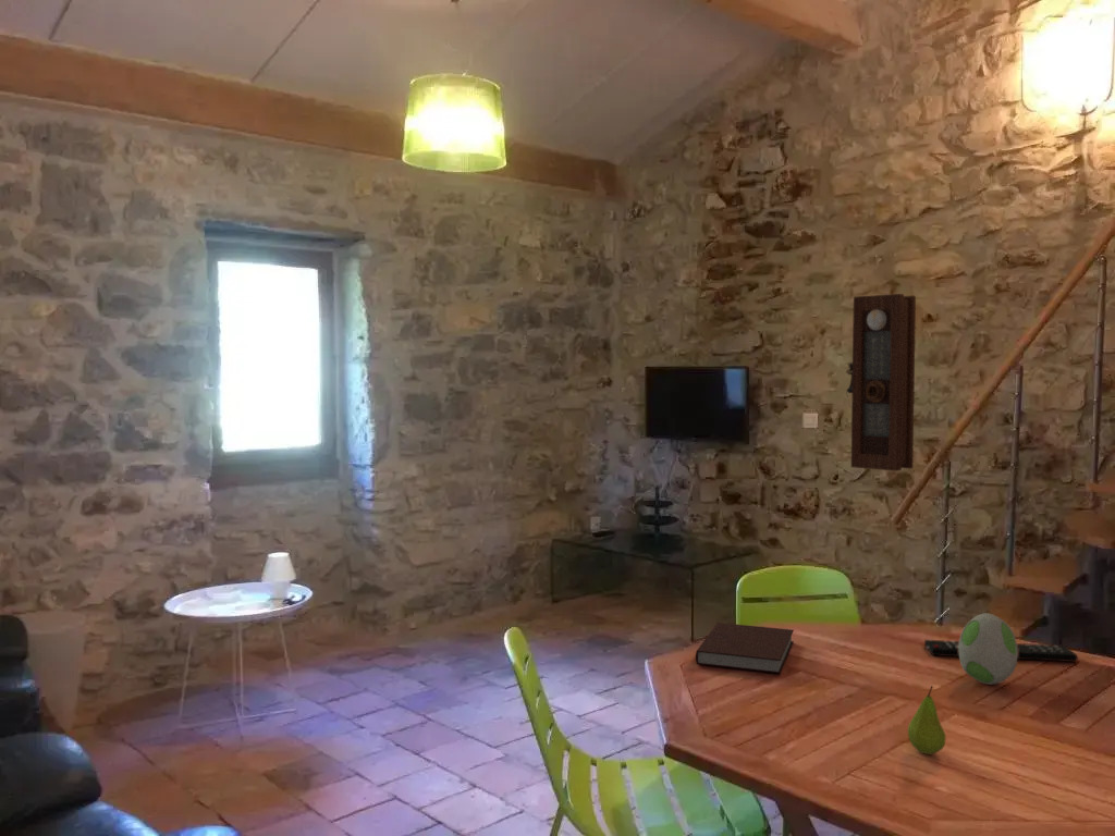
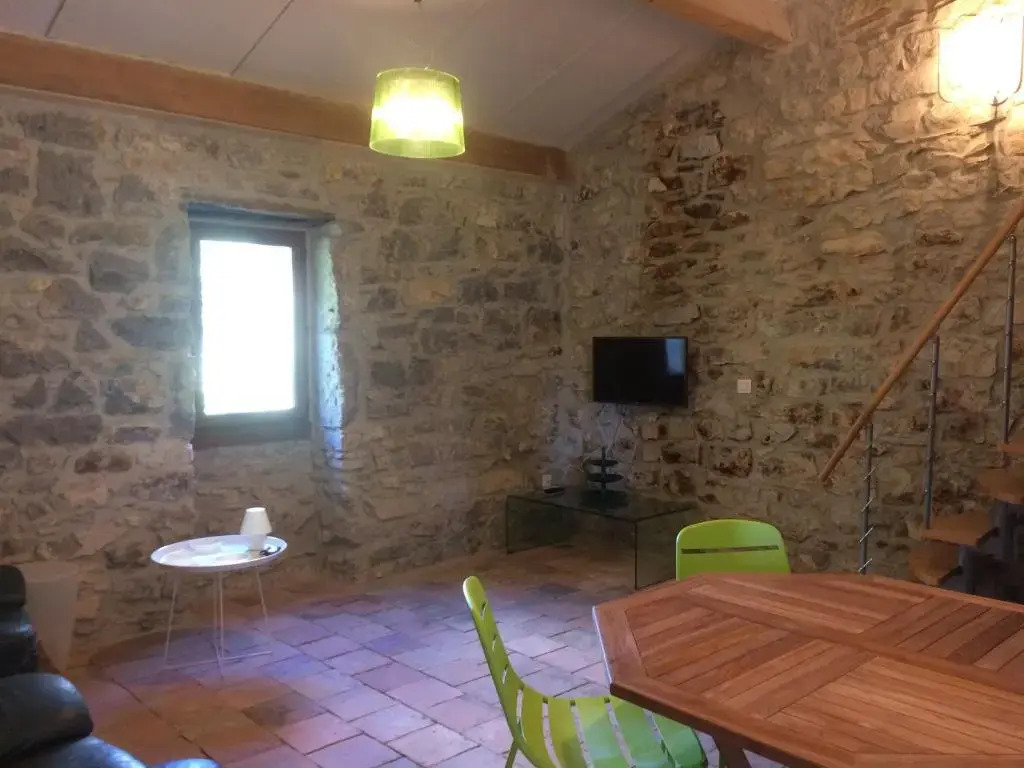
- notebook [695,622,795,675]
- decorative egg [958,612,1018,686]
- pendulum clock [845,293,917,472]
- fruit [907,685,947,755]
- remote control [923,639,1078,663]
